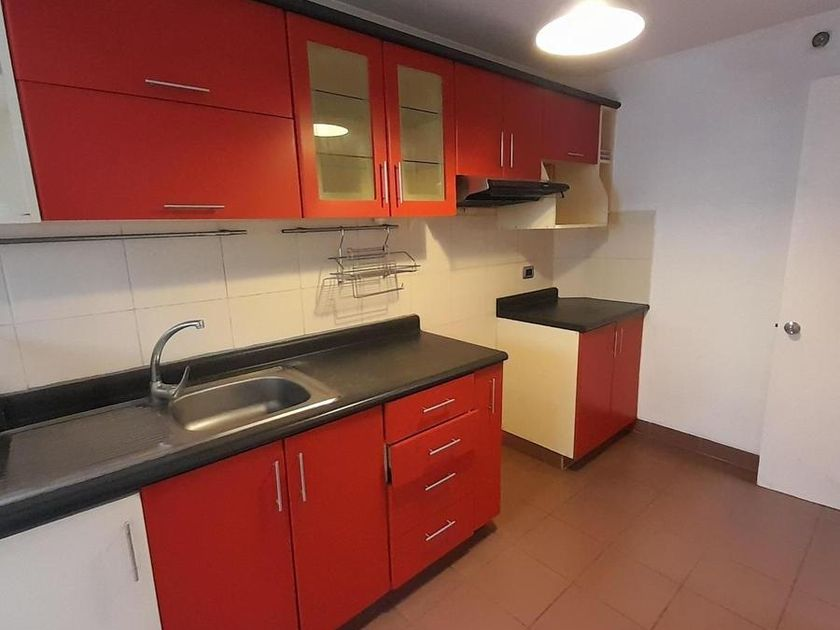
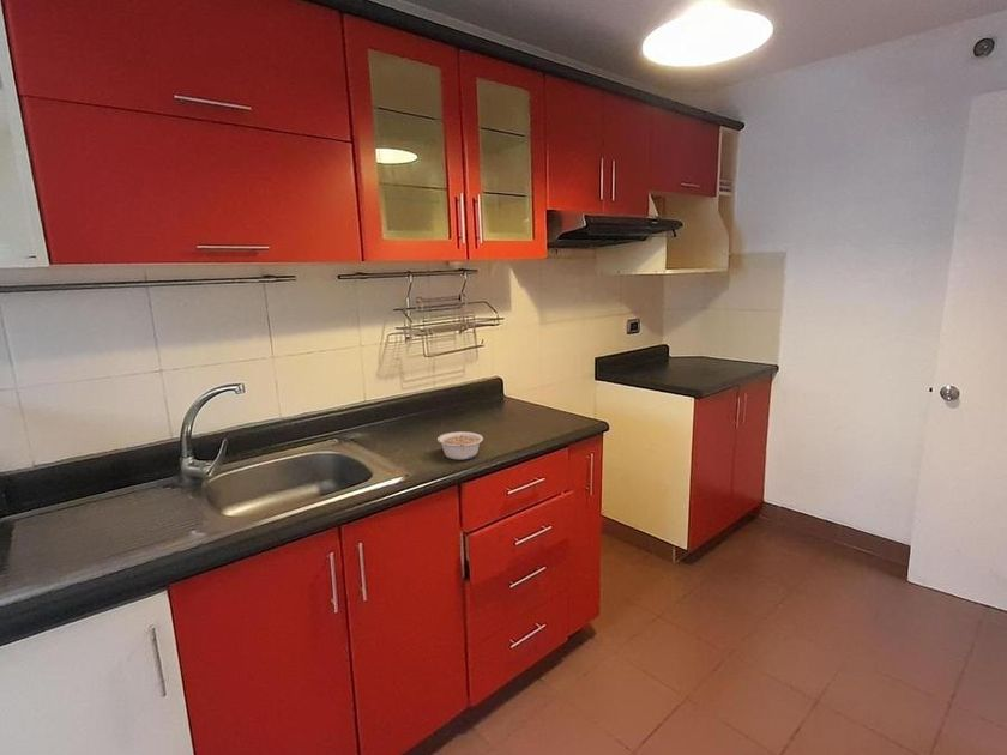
+ legume [436,430,484,460]
